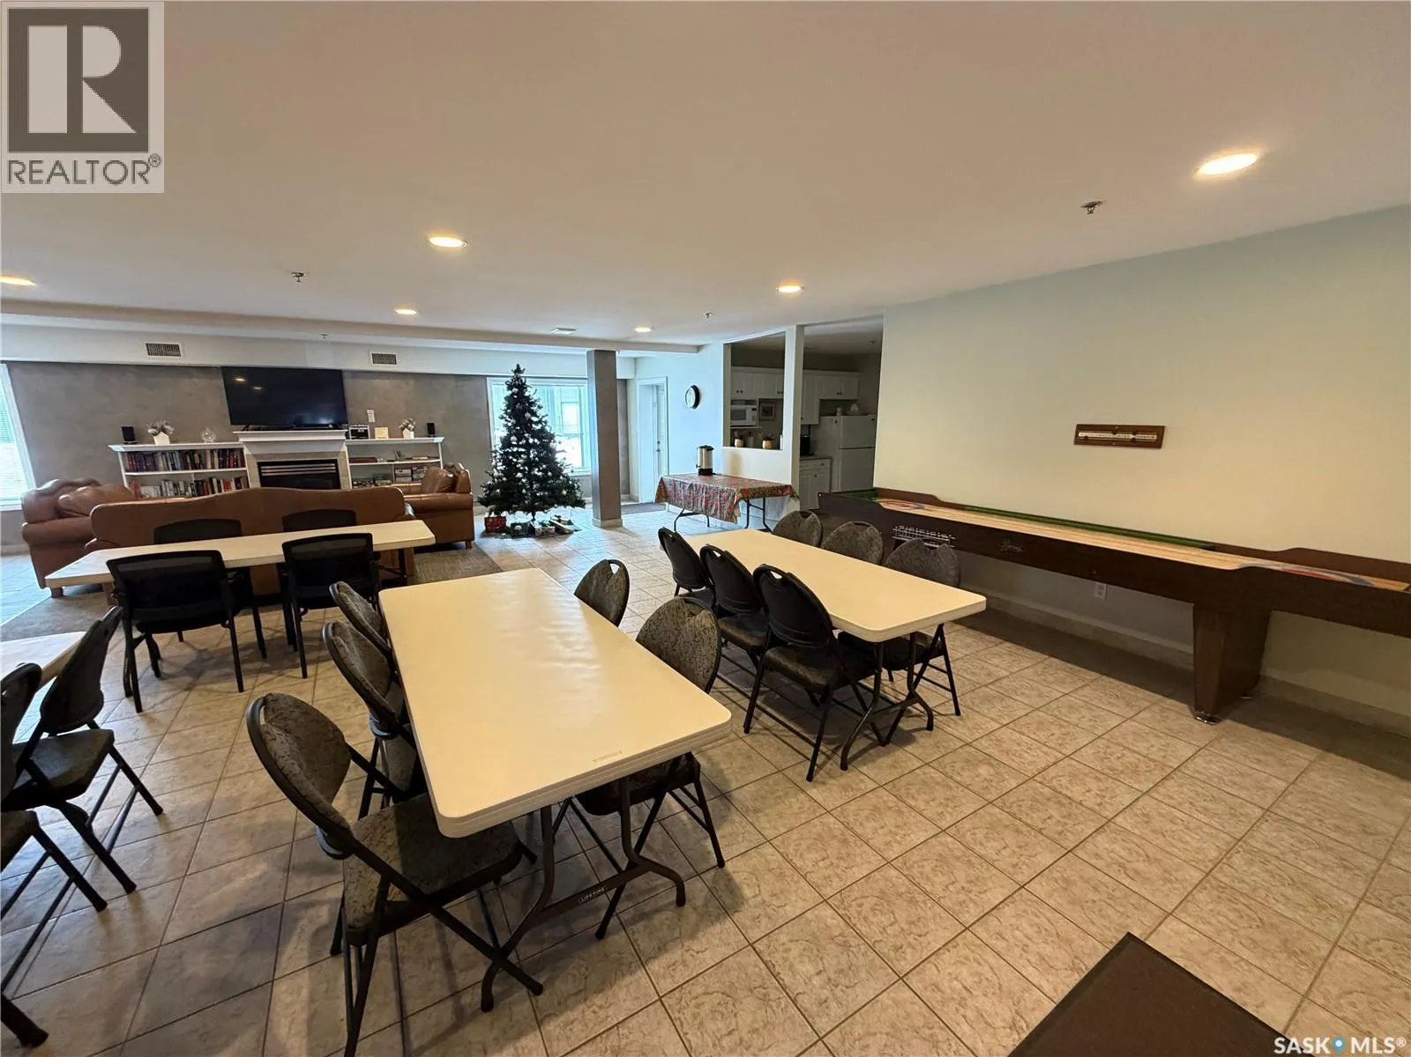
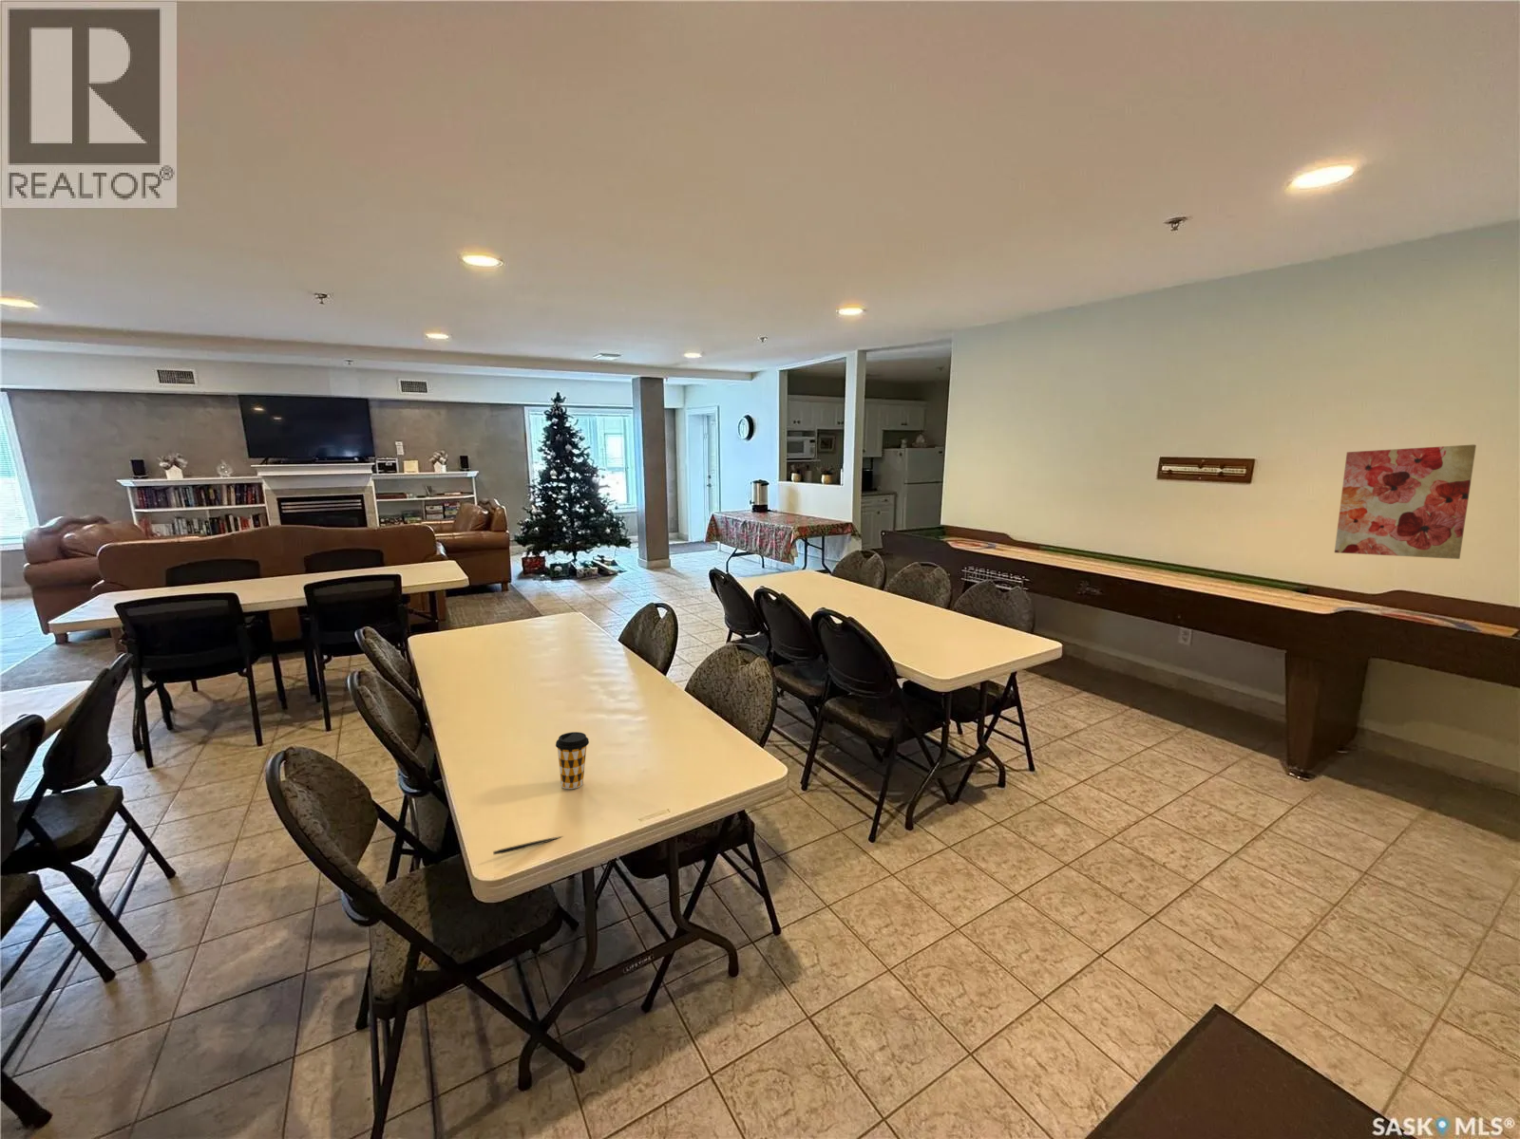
+ pen [492,835,564,857]
+ coffee cup [555,731,590,790]
+ wall art [1333,443,1477,560]
